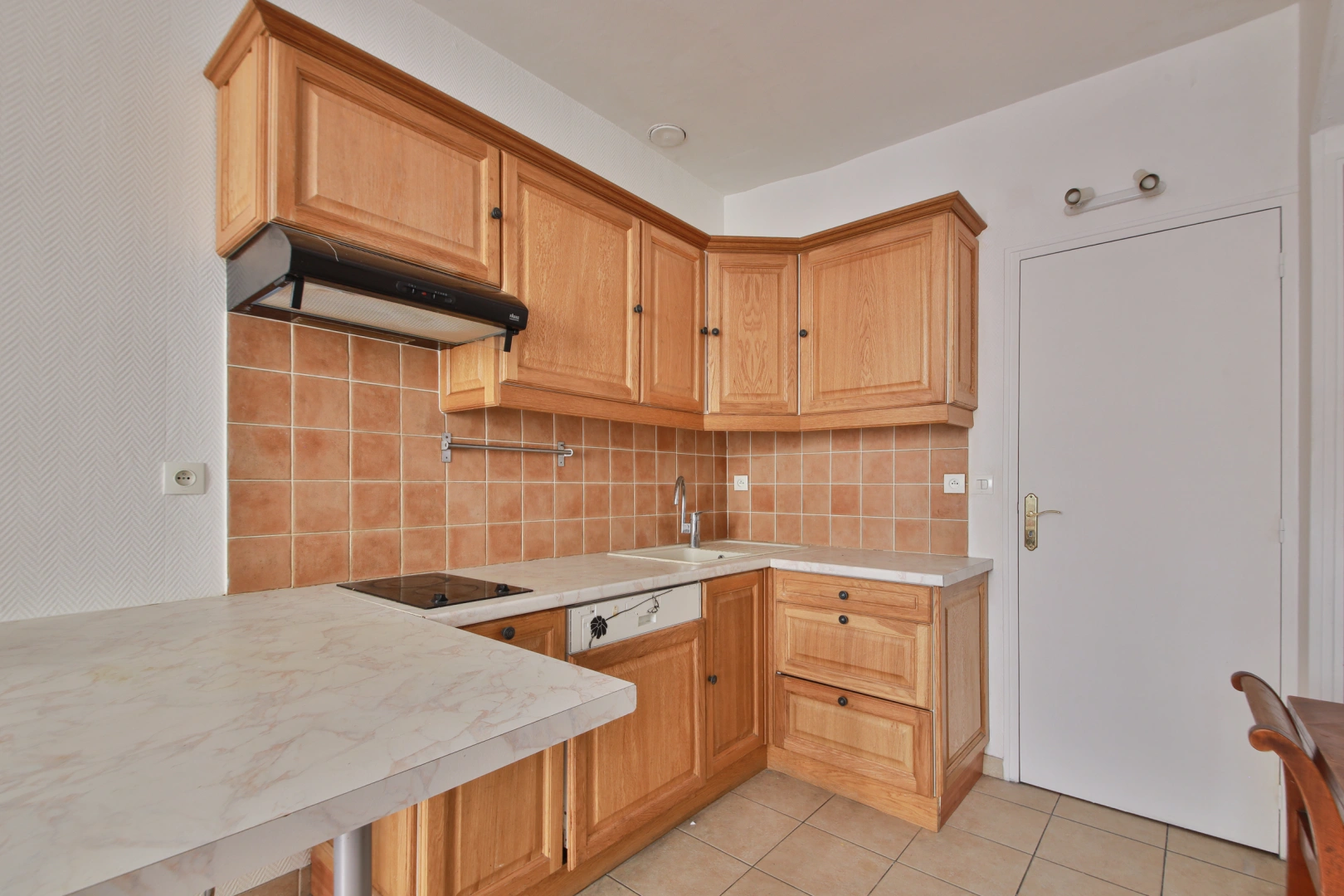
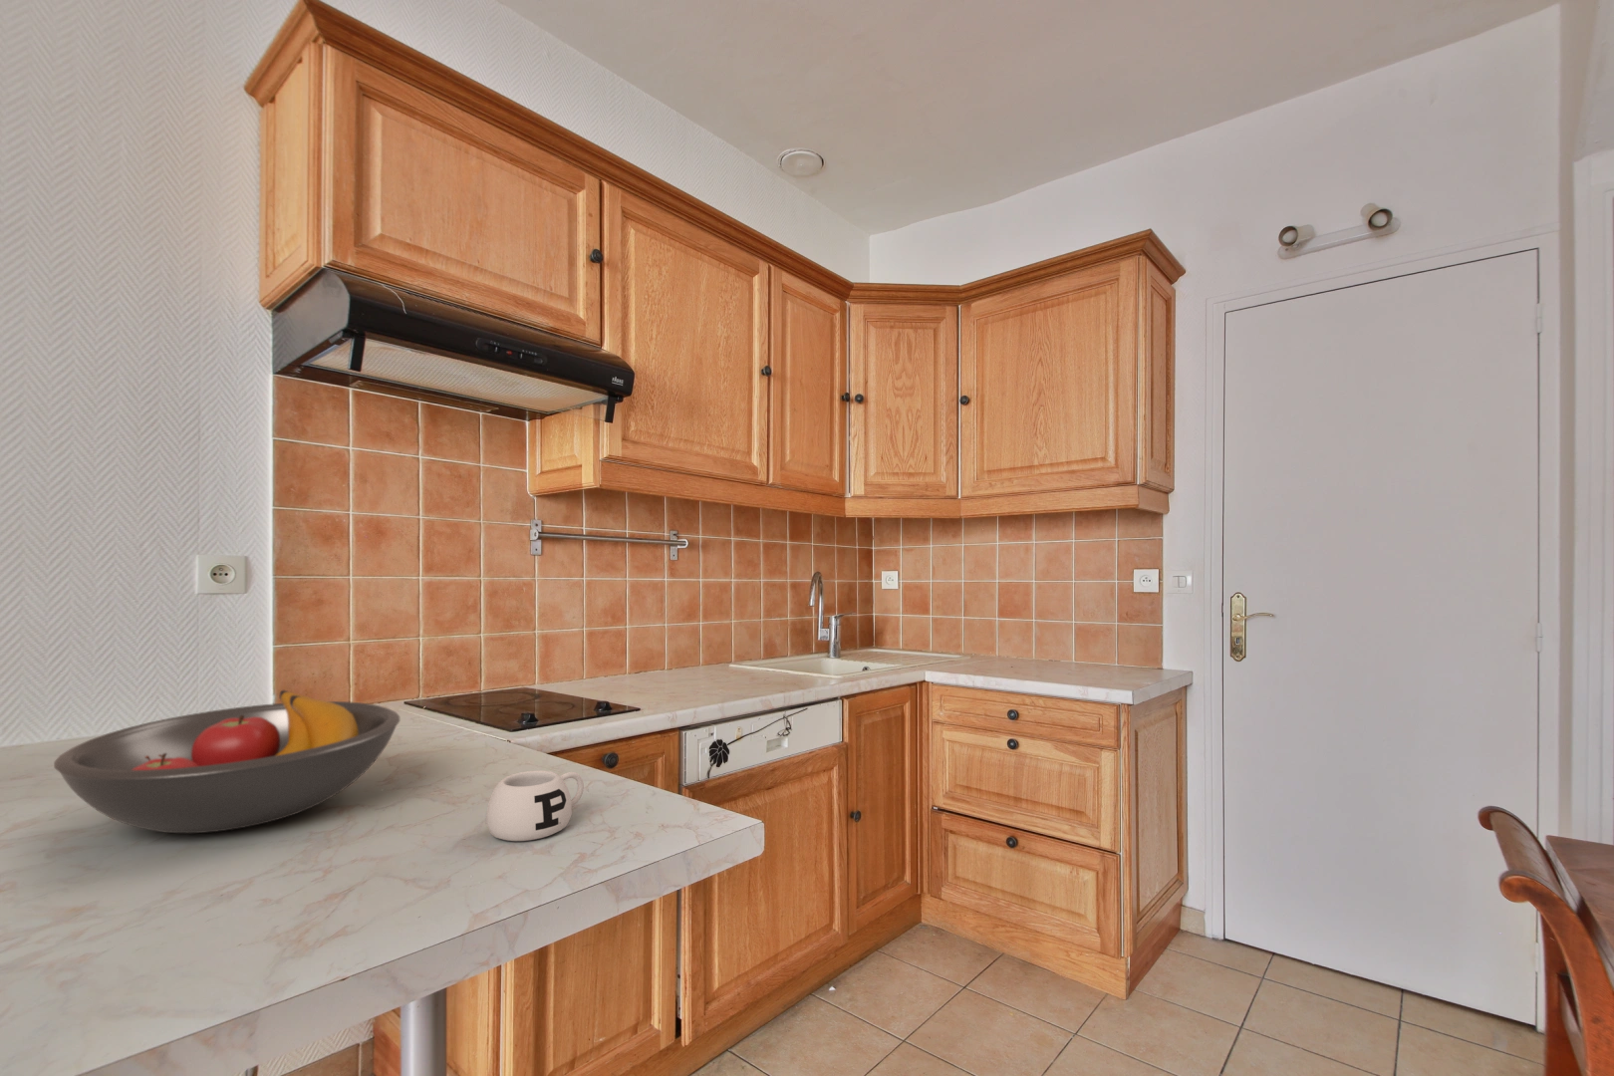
+ fruit bowl [53,689,401,833]
+ mug [485,769,585,842]
